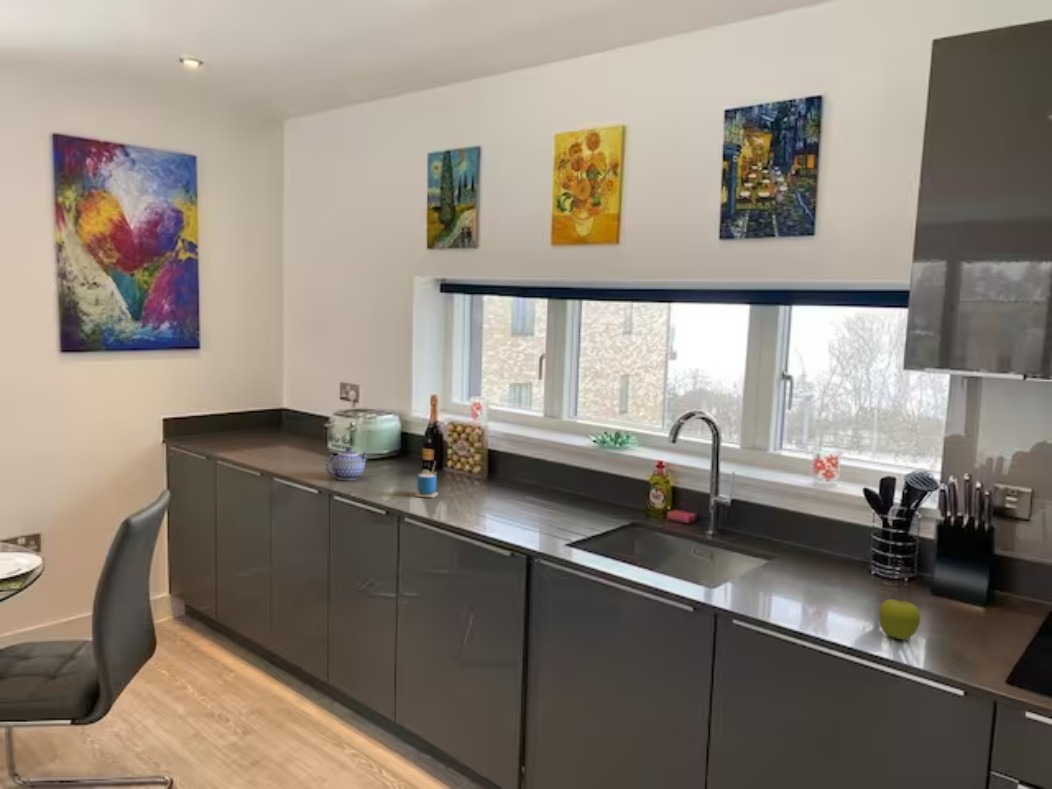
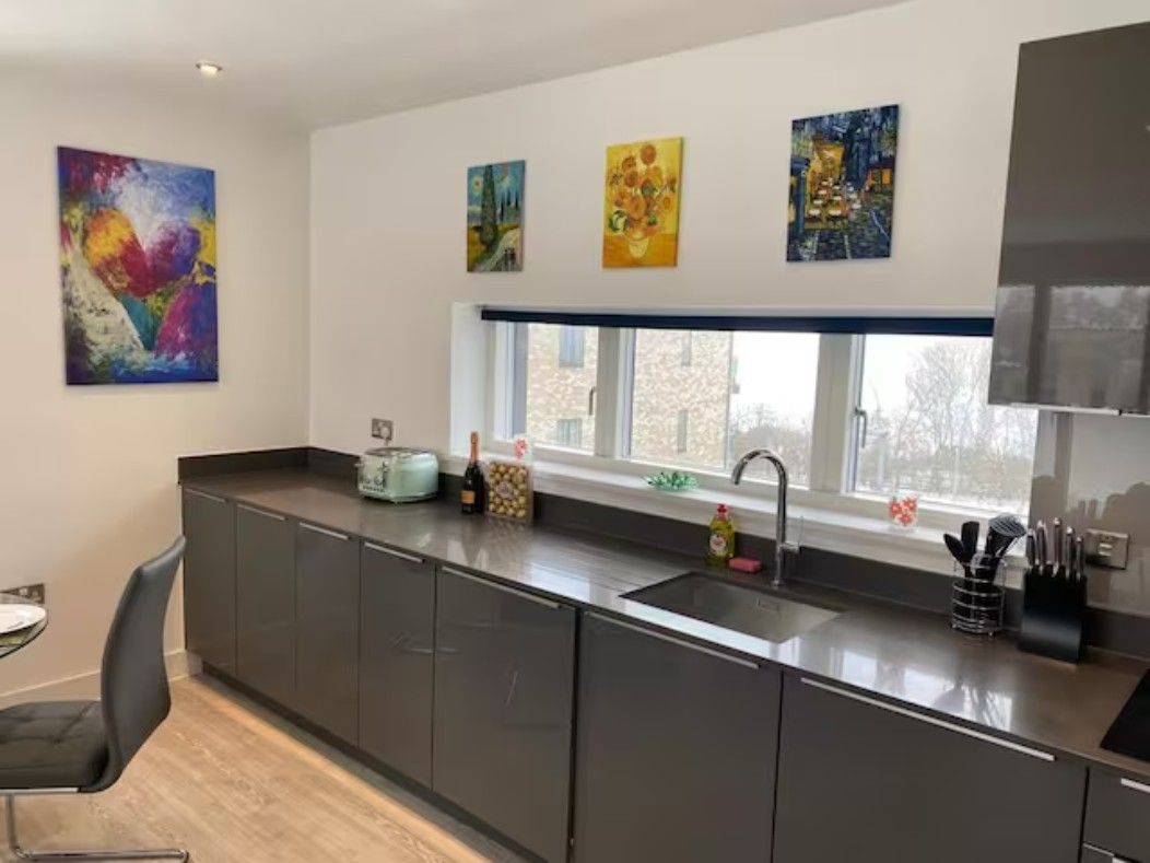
- teapot [324,447,370,481]
- cup [414,460,439,499]
- fruit [878,597,921,641]
